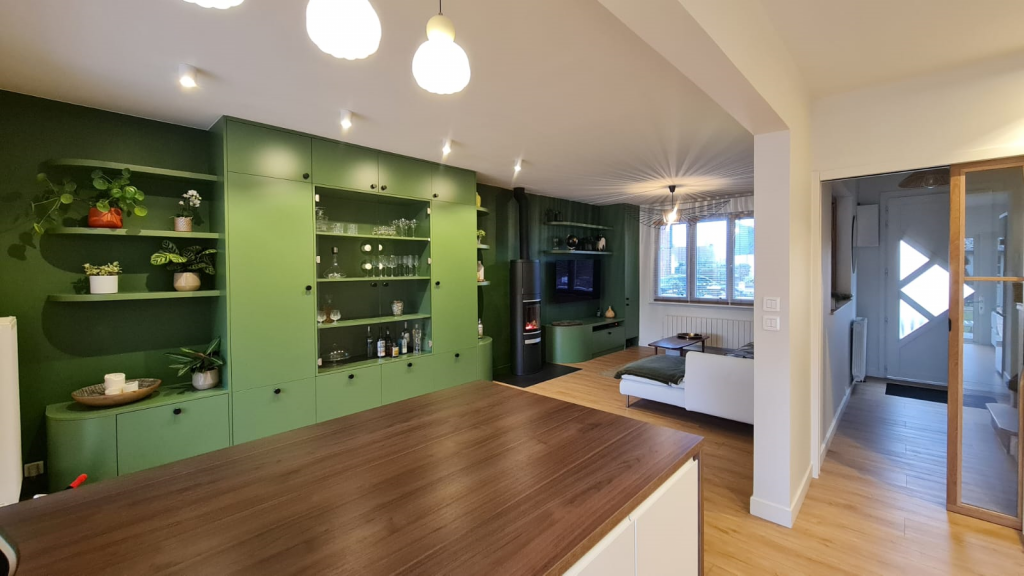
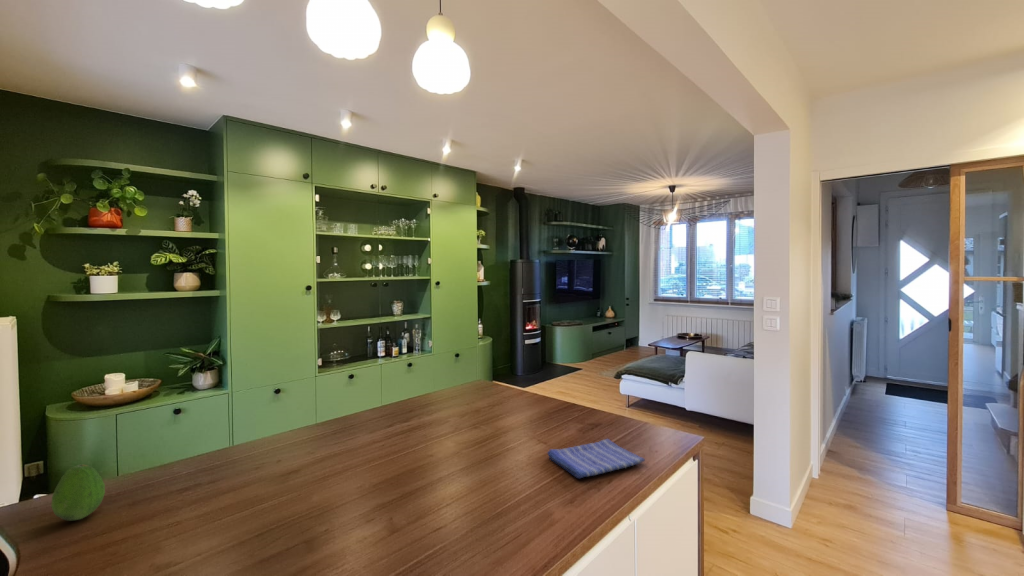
+ fruit [50,464,106,522]
+ dish towel [546,438,646,479]
